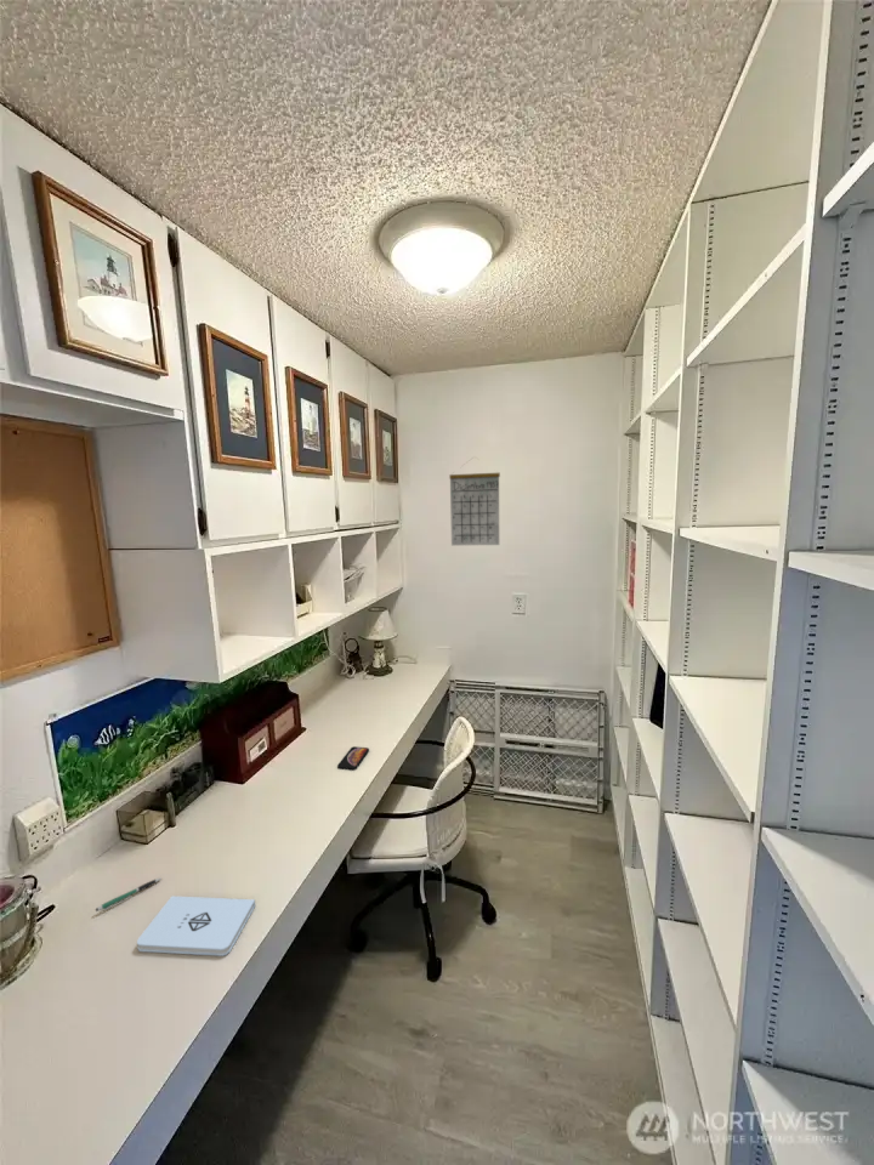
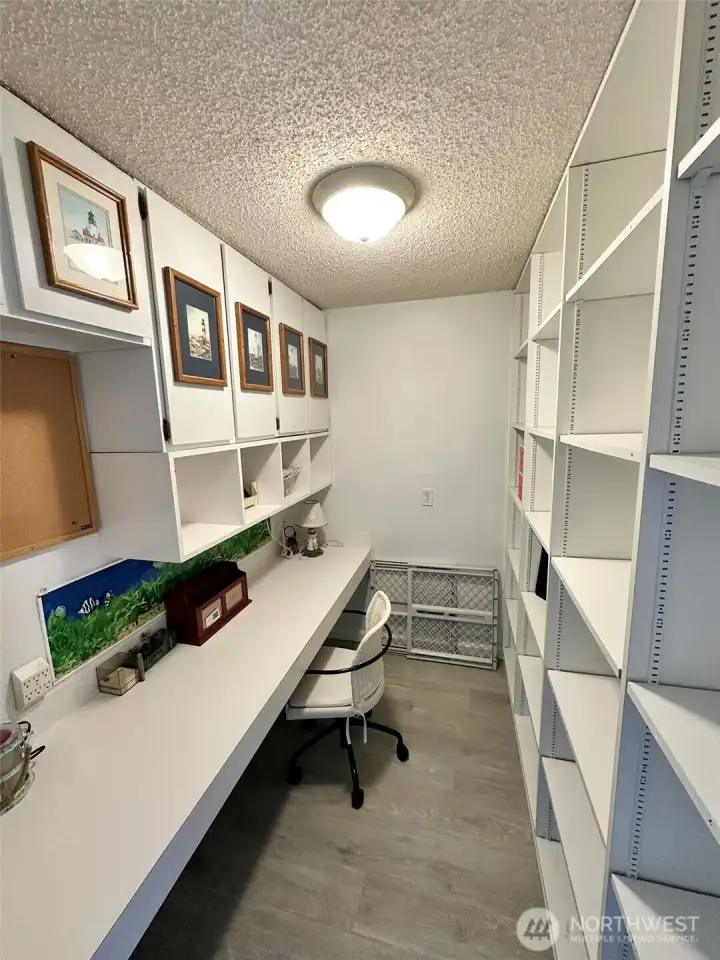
- calendar [448,455,501,546]
- smartphone [336,745,370,771]
- notepad [136,894,256,957]
- pen [95,876,163,913]
